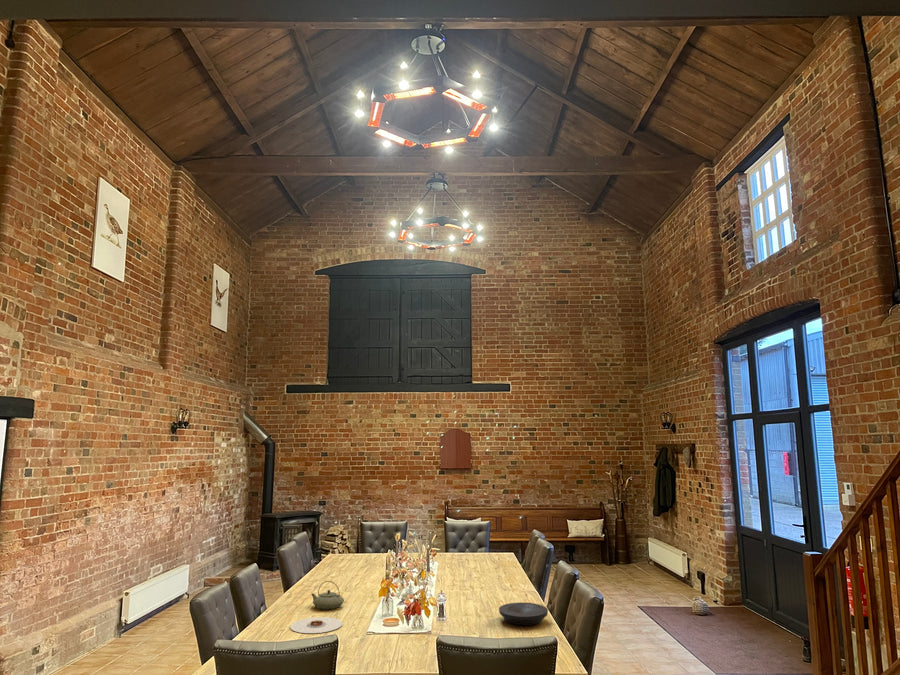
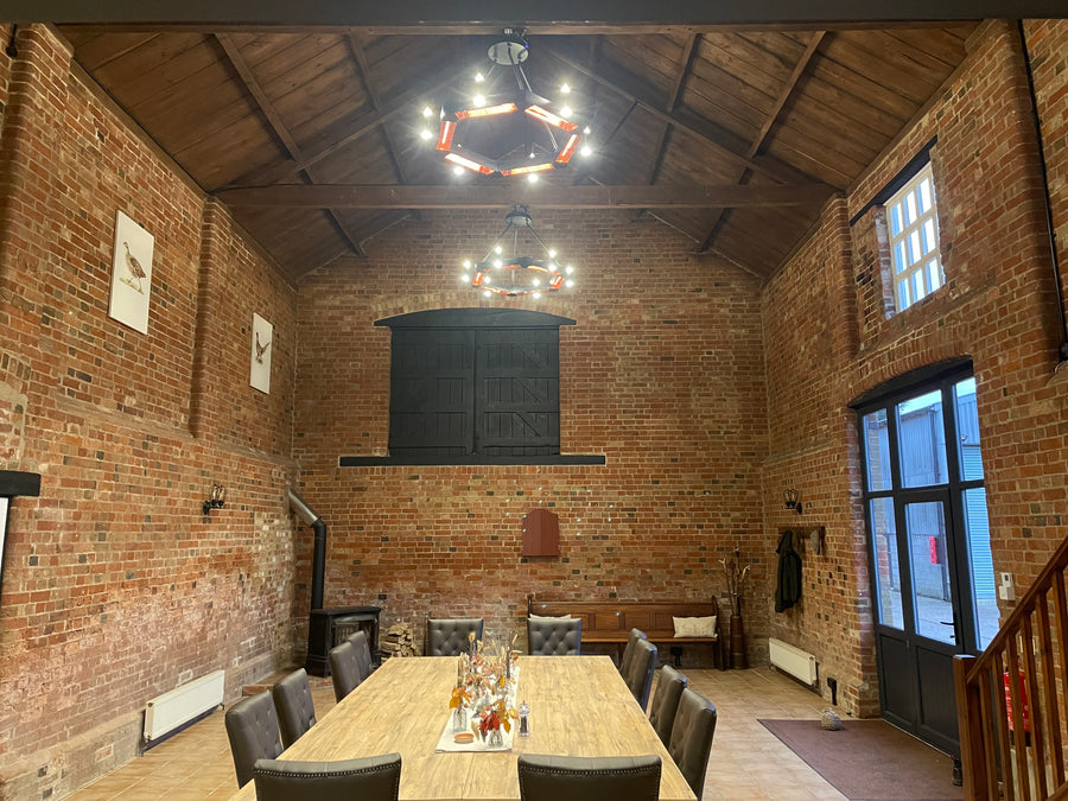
- plate [498,602,549,626]
- teapot [310,580,345,610]
- plate [289,616,343,634]
